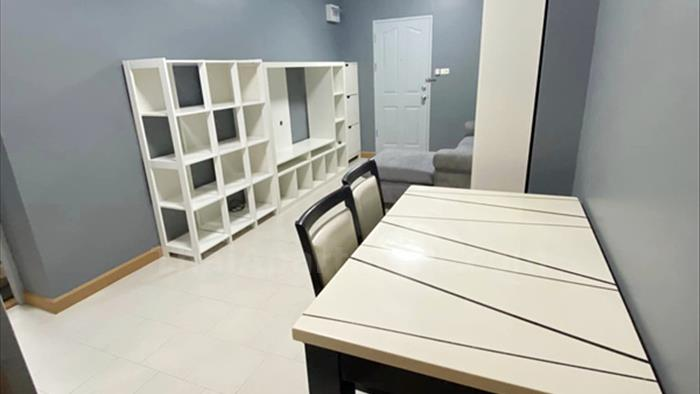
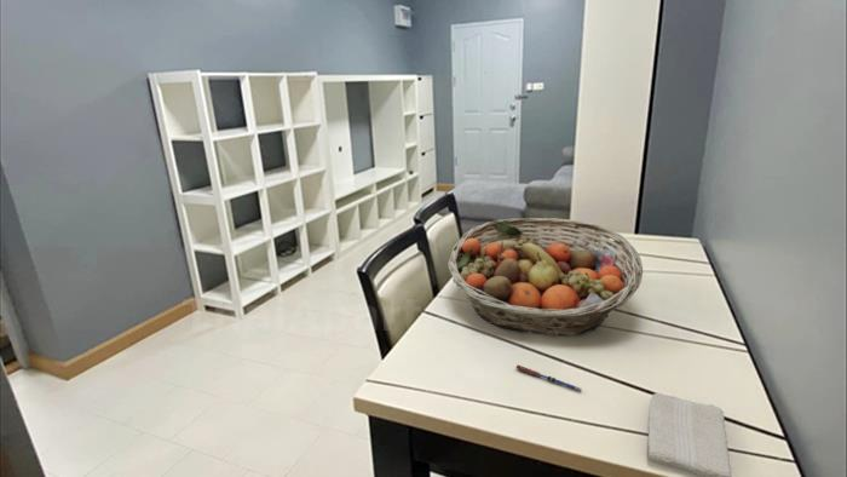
+ washcloth [646,392,733,477]
+ pen [515,364,583,393]
+ fruit basket [446,217,644,337]
